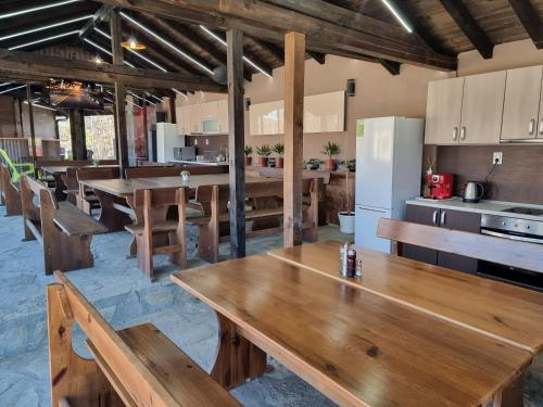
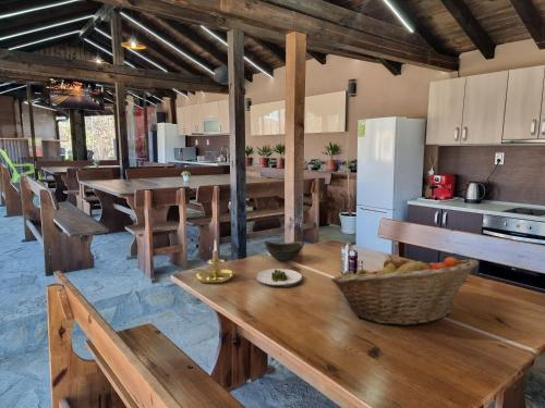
+ salad plate [256,268,303,288]
+ candle holder [190,238,235,284]
+ bowl [264,239,305,262]
+ fruit basket [330,255,480,326]
